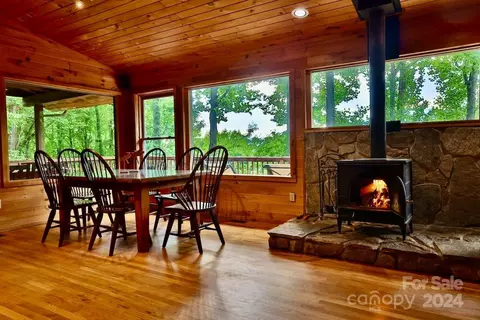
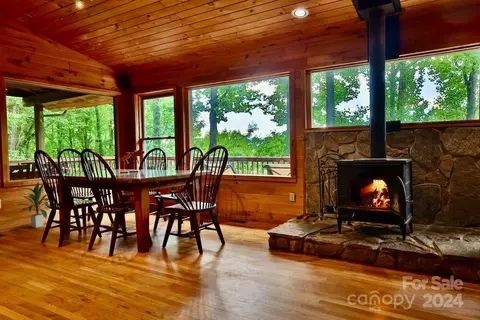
+ indoor plant [14,181,50,229]
